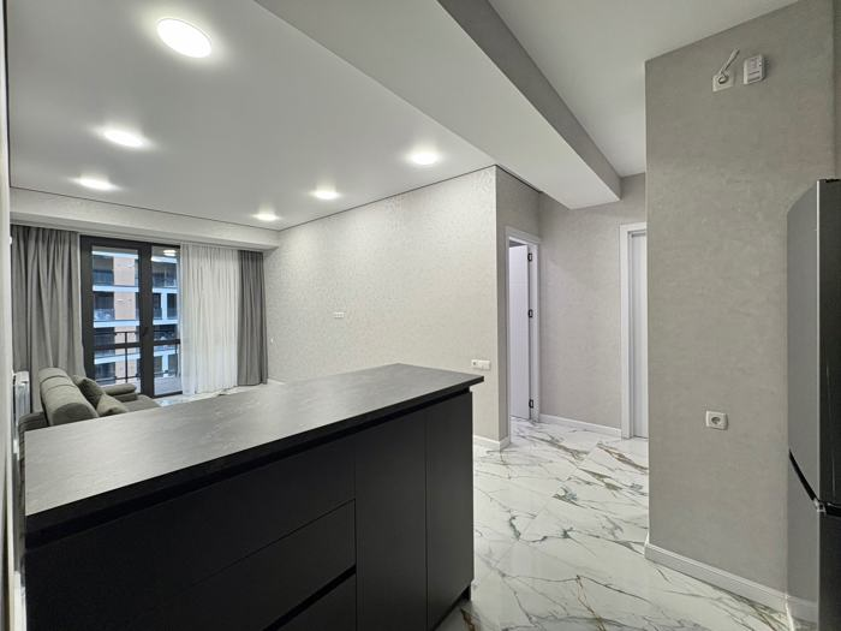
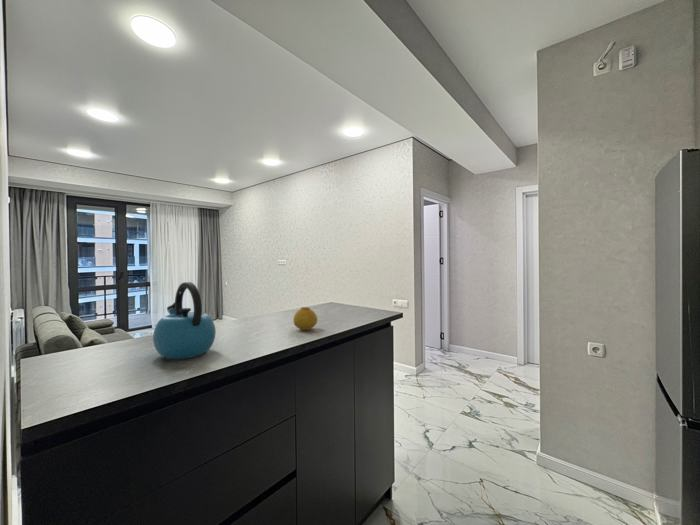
+ fruit [293,306,318,331]
+ kettle [152,281,217,360]
